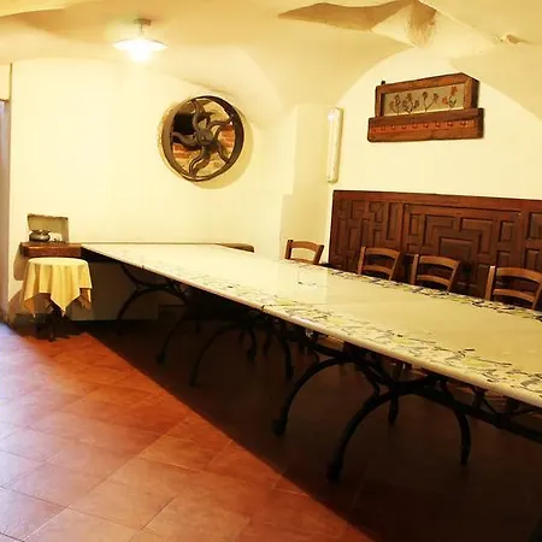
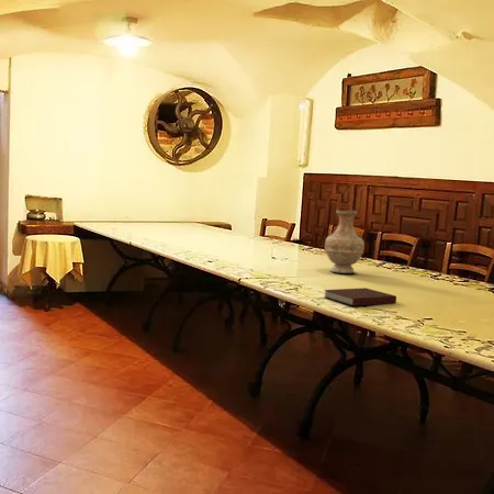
+ notebook [323,287,397,307]
+ vase [324,209,366,274]
